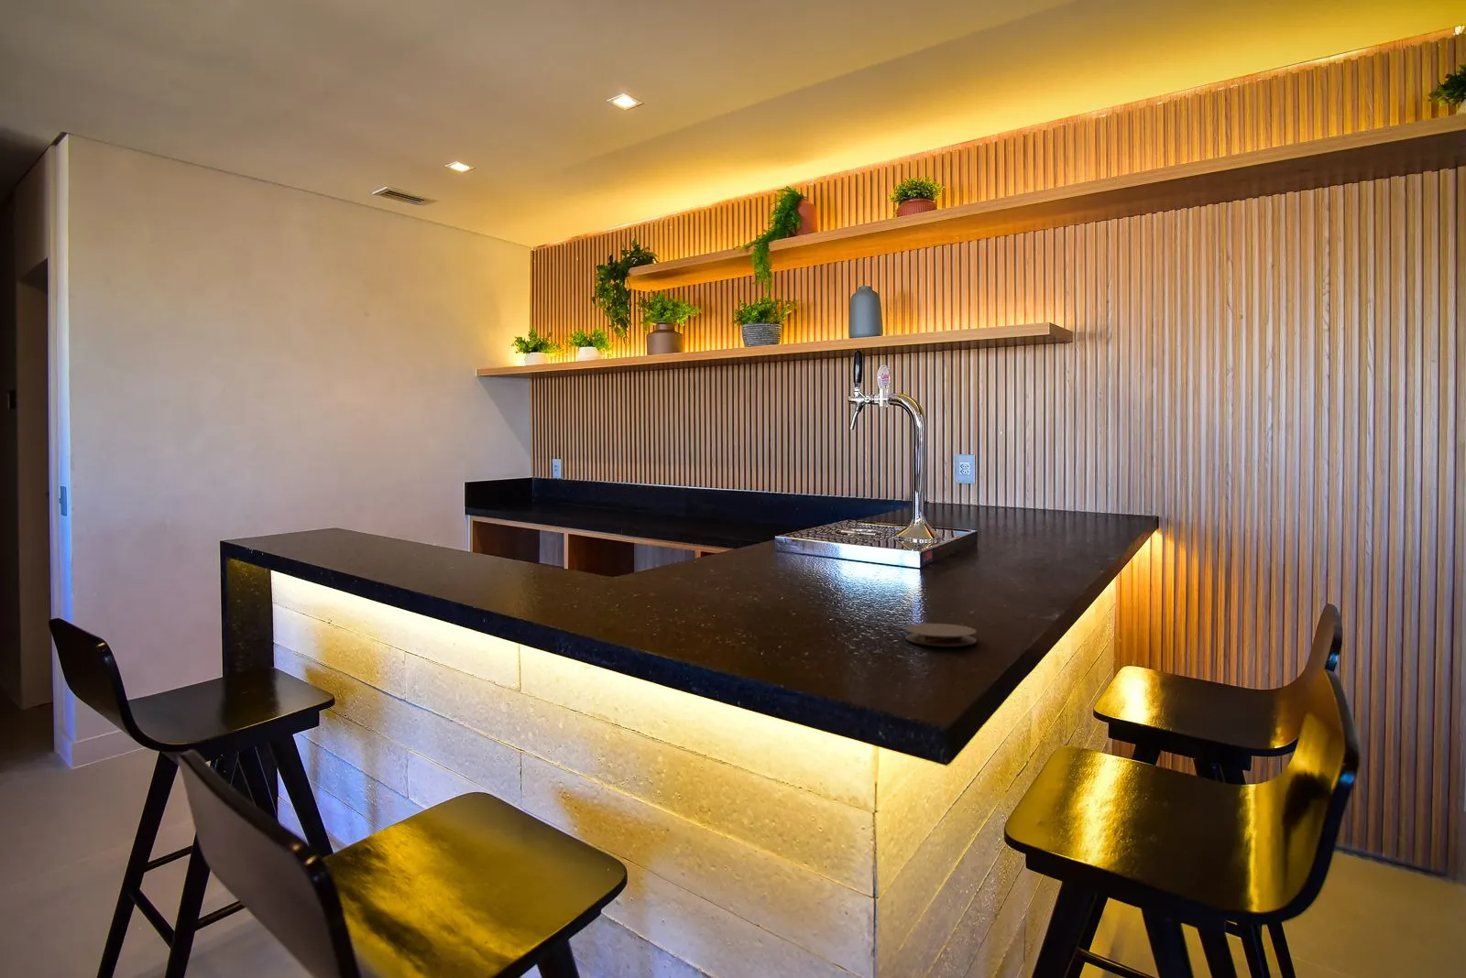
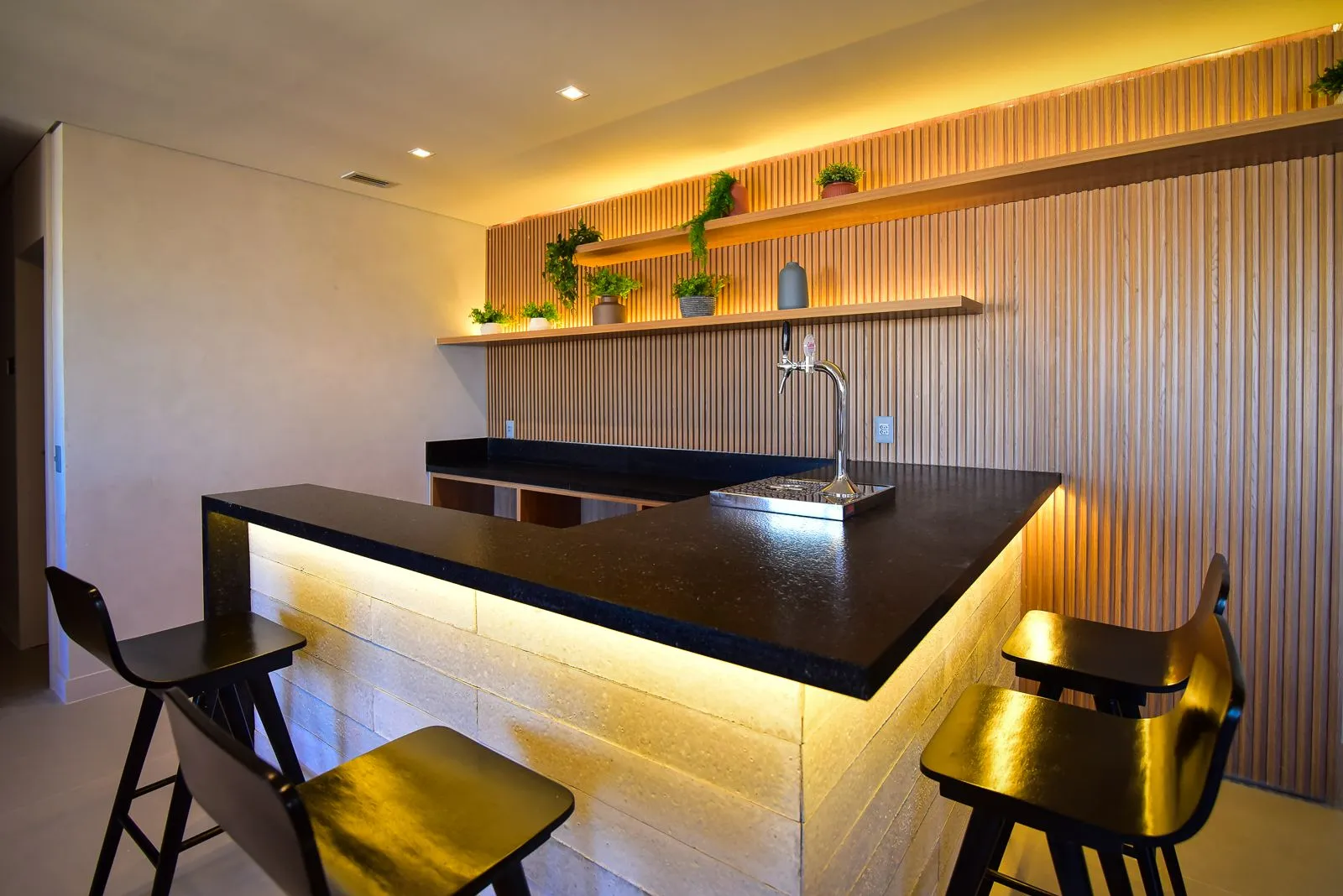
- coaster [904,622,978,647]
